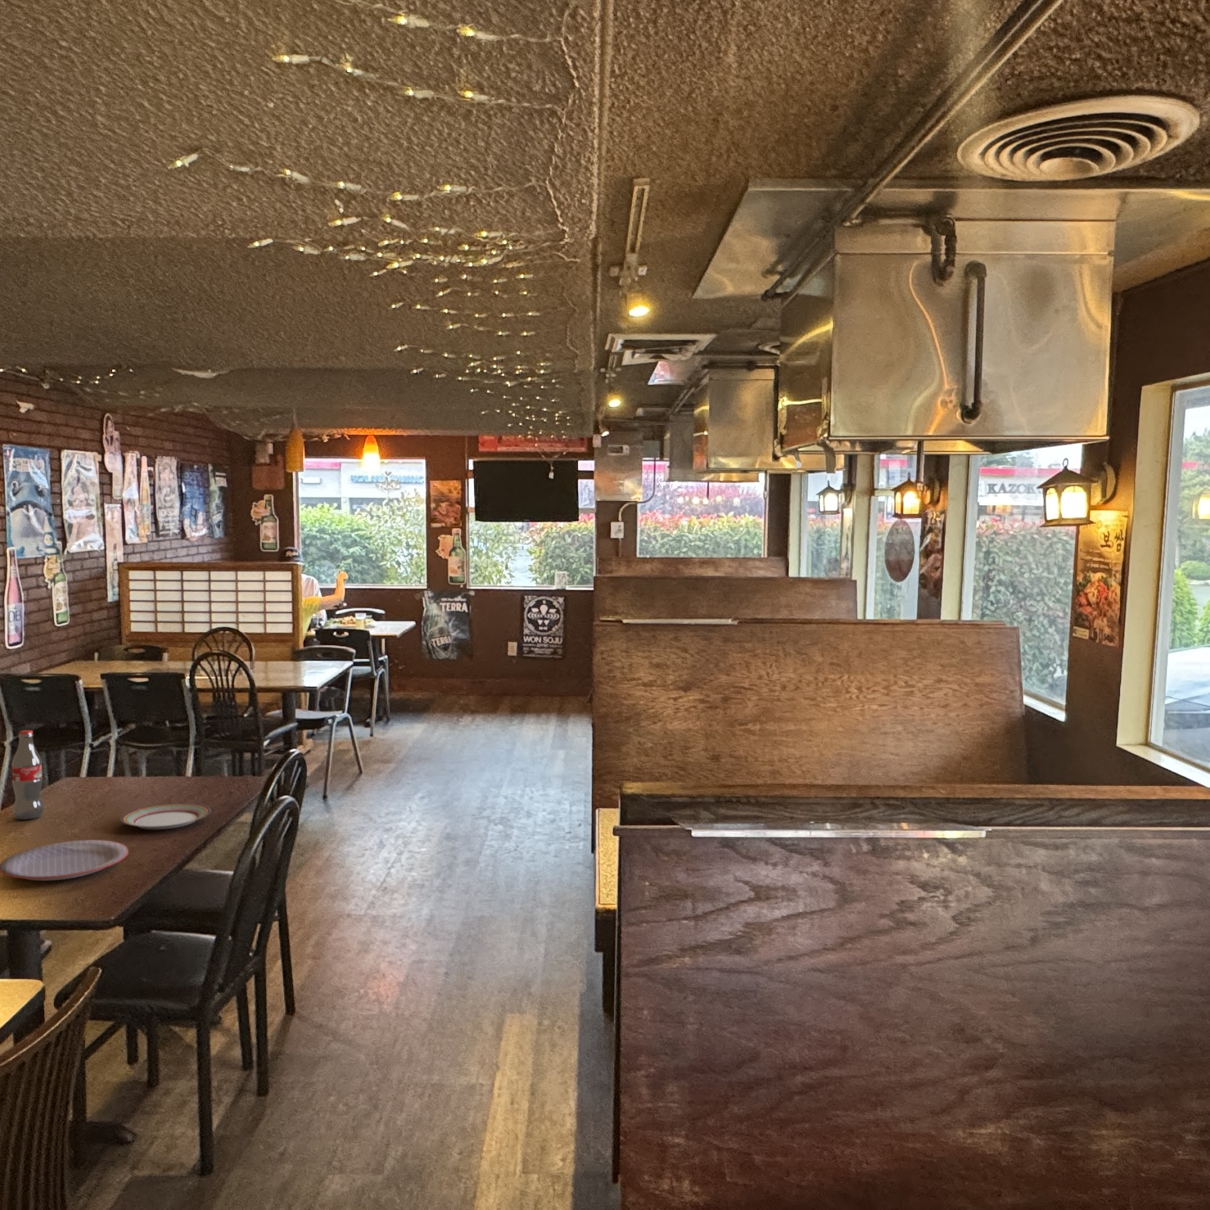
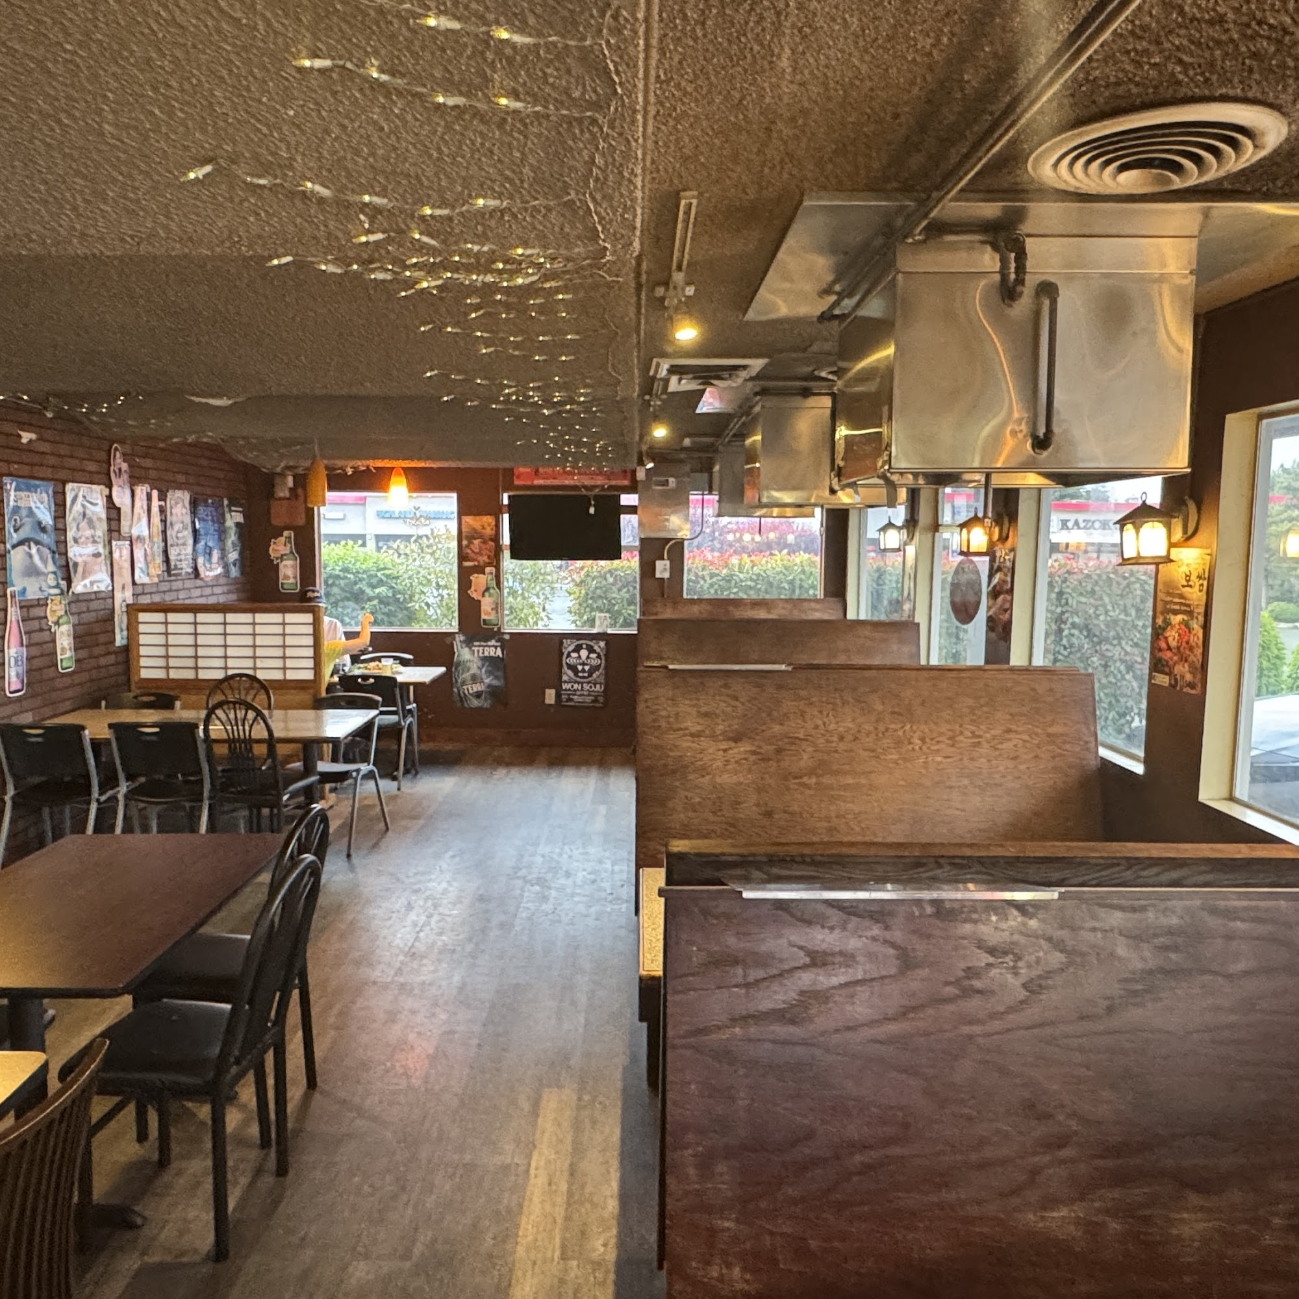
- plate [0,839,129,882]
- plate [121,802,212,830]
- soda bottle [11,729,44,820]
